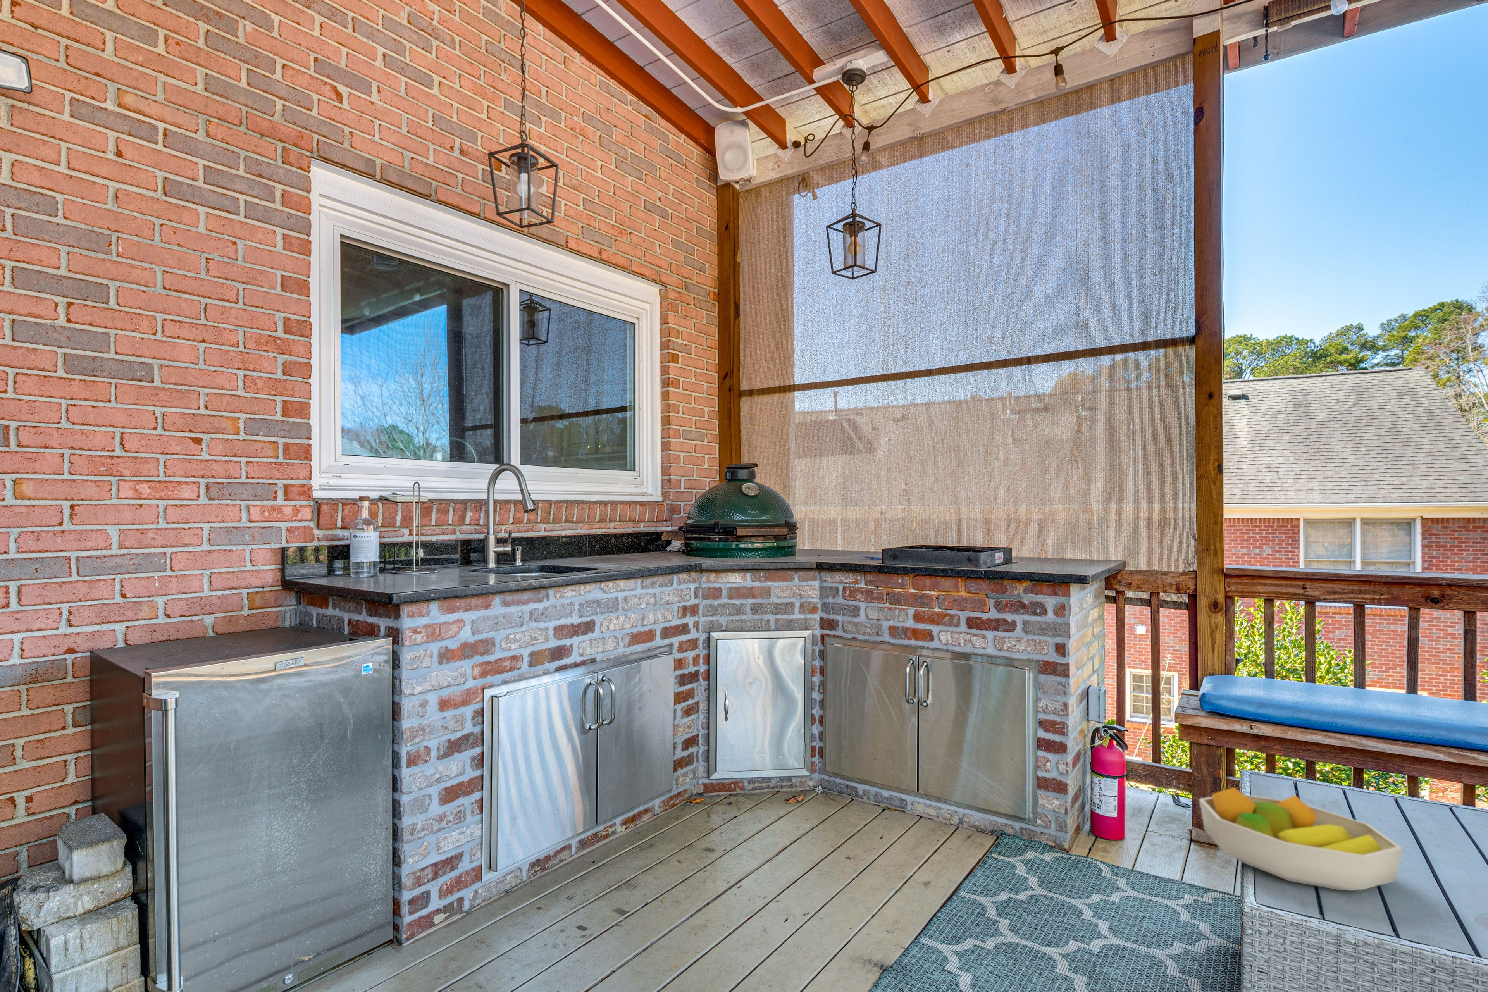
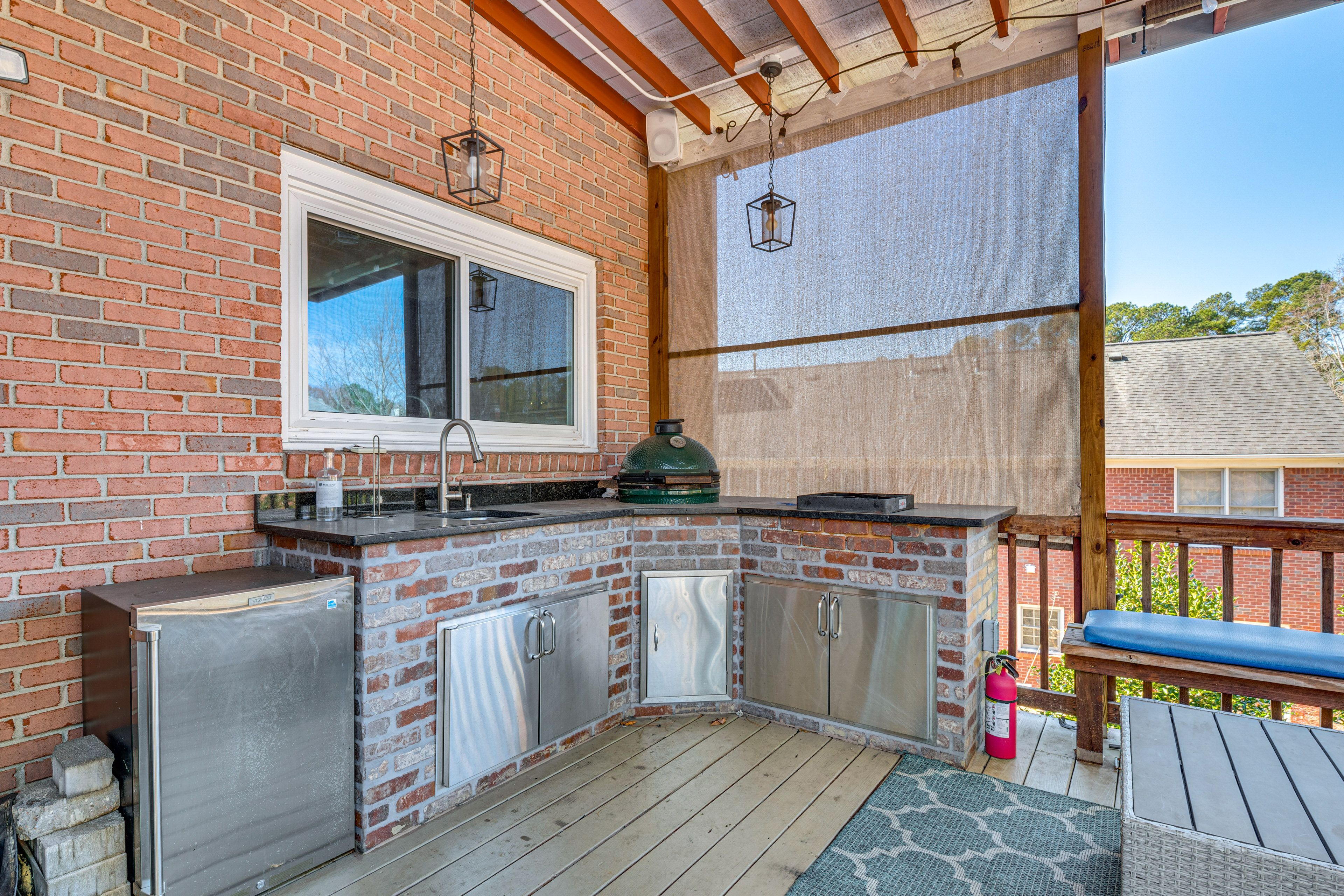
- fruit bowl [1199,787,1403,891]
